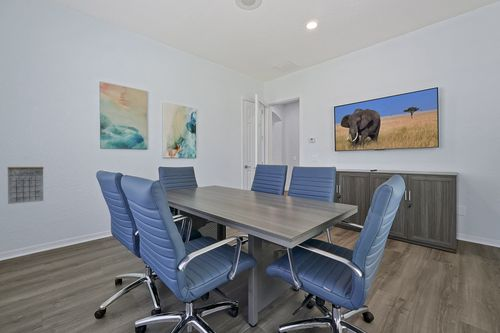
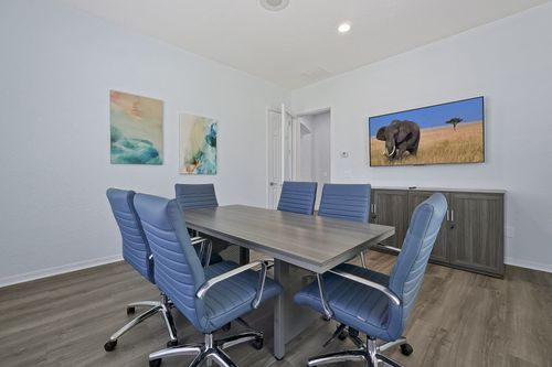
- calendar [7,158,45,205]
